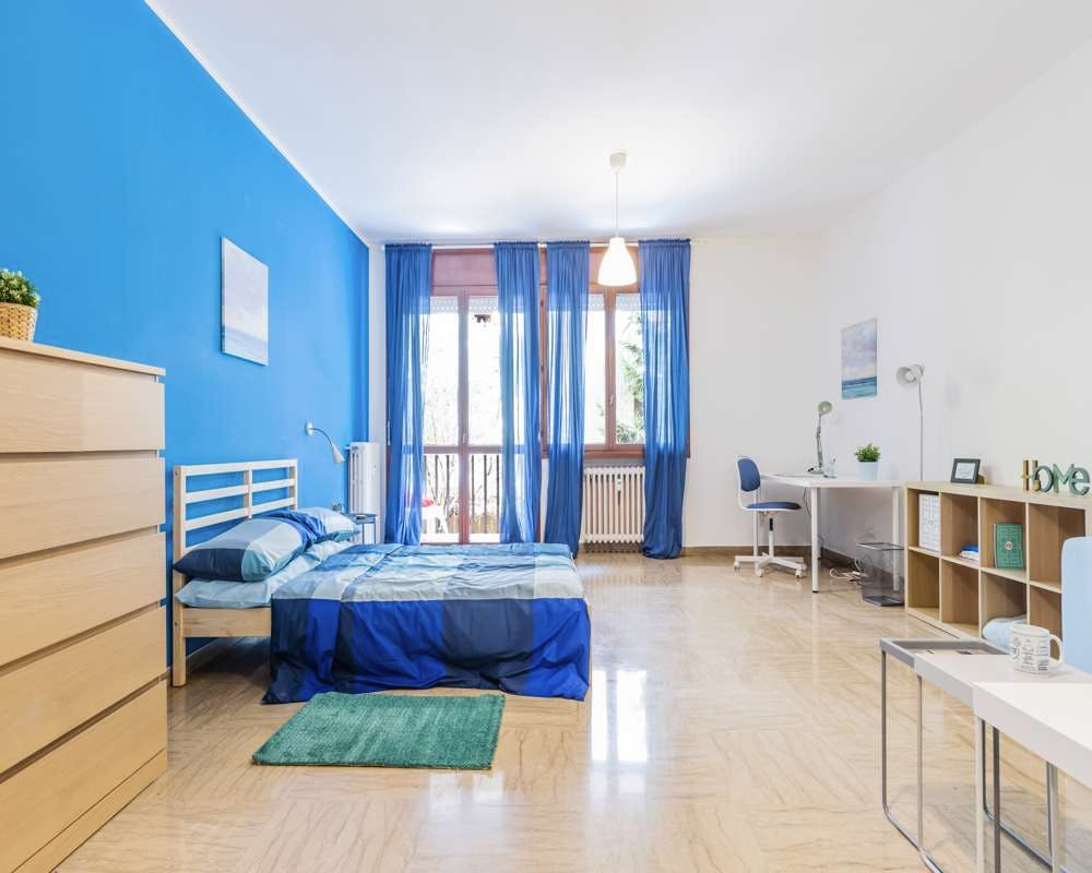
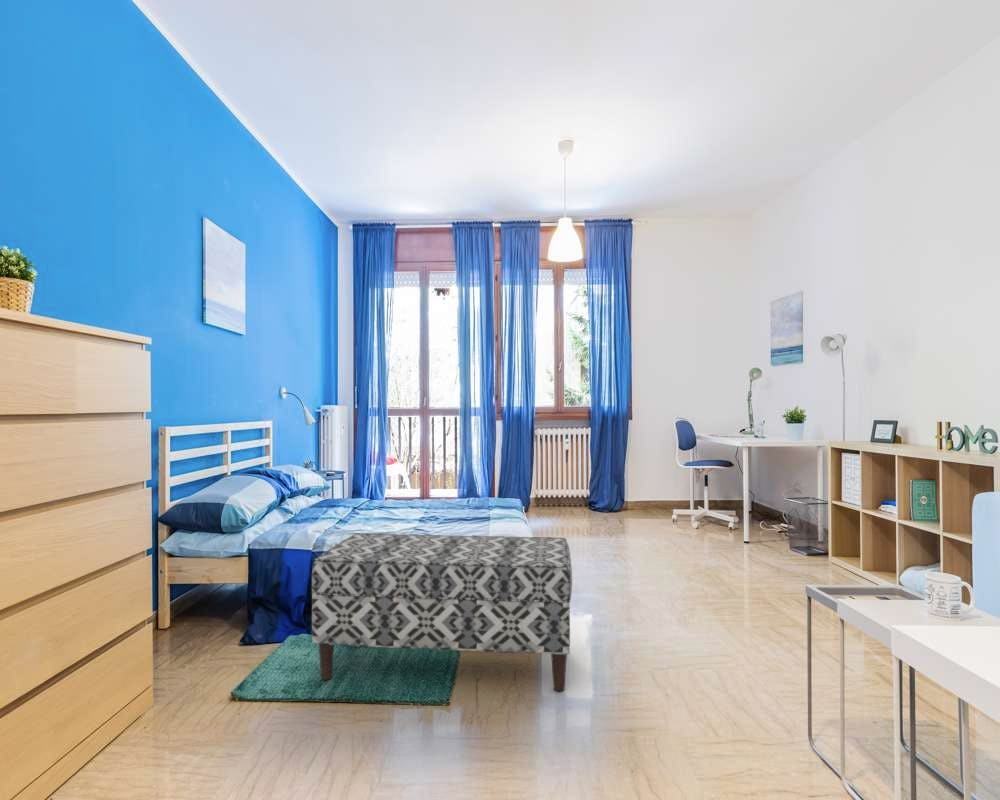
+ bench [311,532,573,692]
